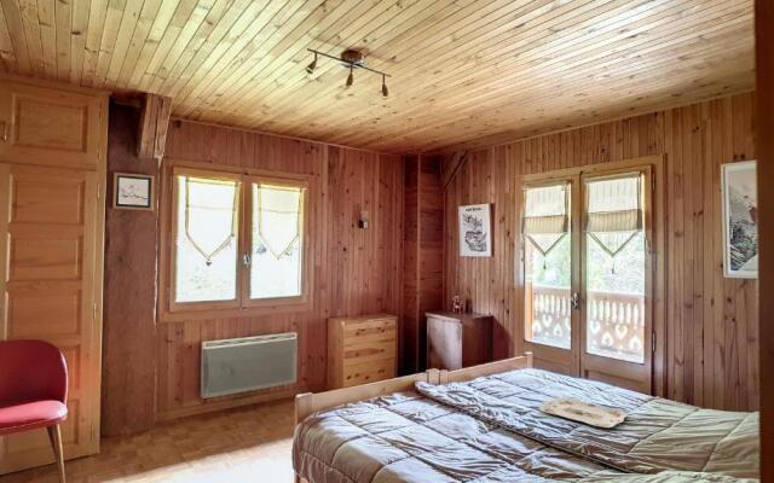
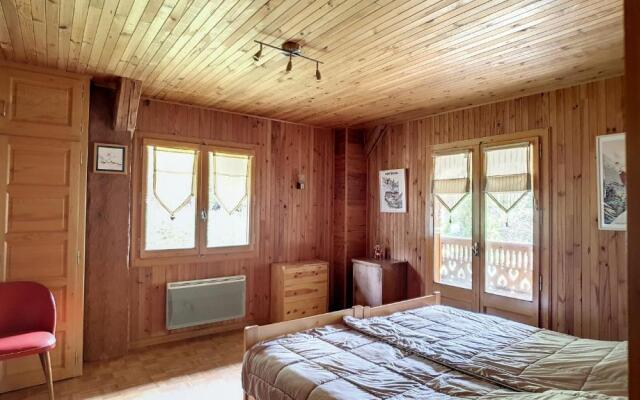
- serving tray [538,397,628,429]
